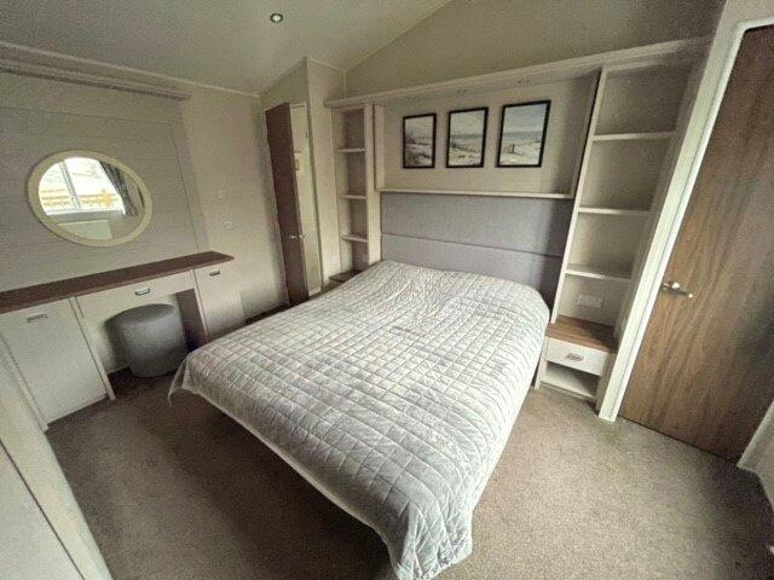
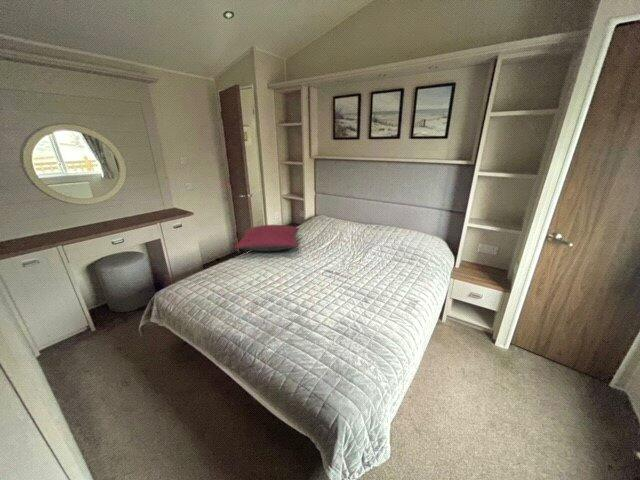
+ pillow [233,224,300,252]
